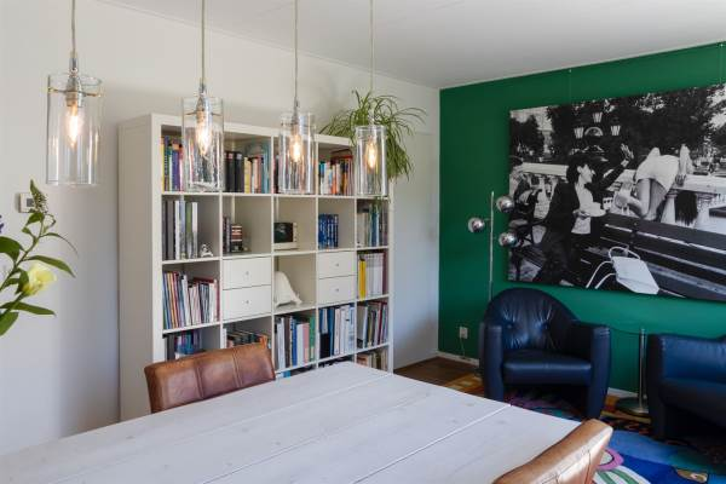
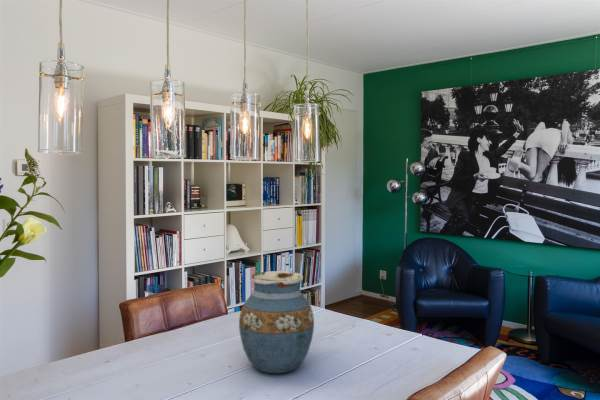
+ vase [238,270,315,374]
